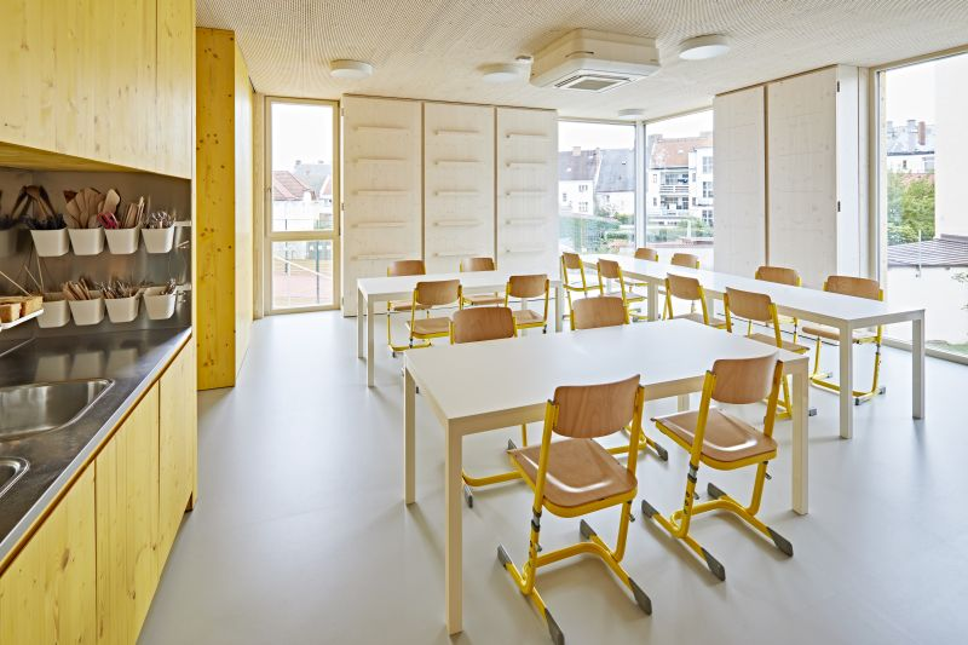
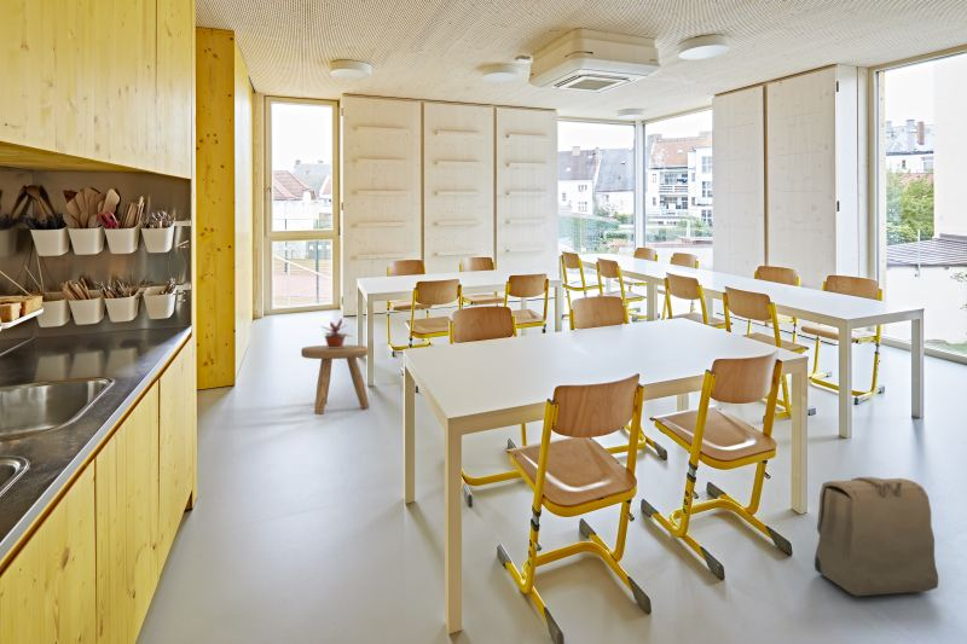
+ backpack [813,476,939,597]
+ stool [300,344,371,416]
+ potted plant [320,317,353,348]
